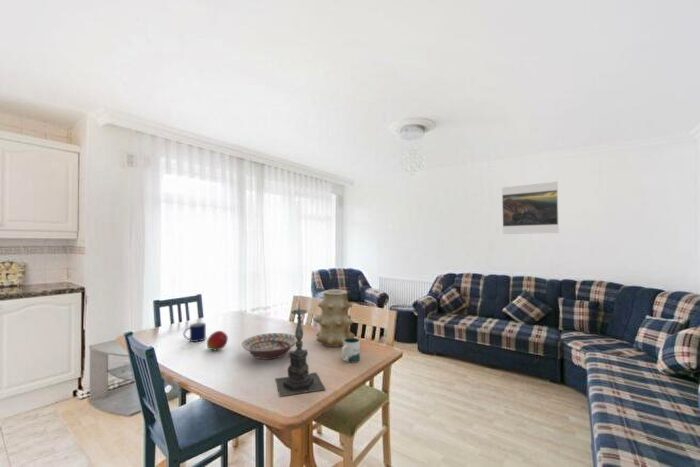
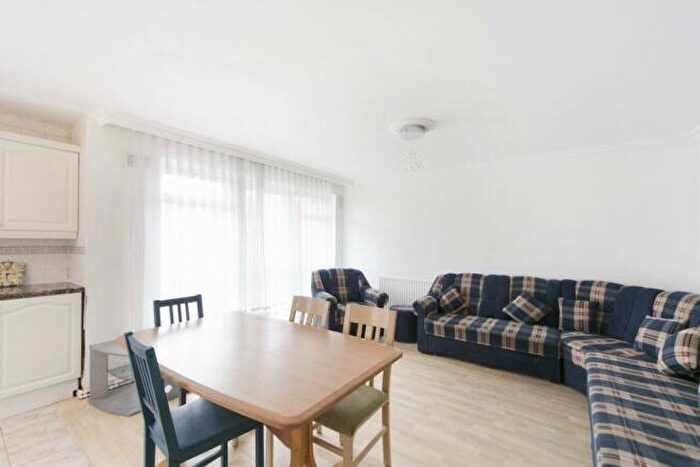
- mug [340,337,361,363]
- candle holder [274,301,326,398]
- mug [182,322,207,343]
- fruit [206,330,229,351]
- vase [312,288,356,348]
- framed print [501,181,560,235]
- decorative bowl [241,332,298,361]
